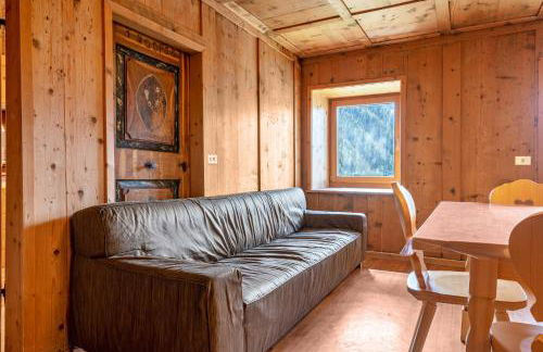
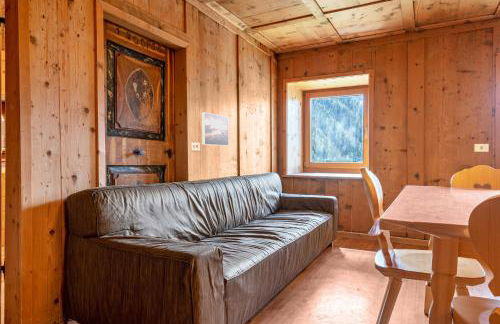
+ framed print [201,111,230,147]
